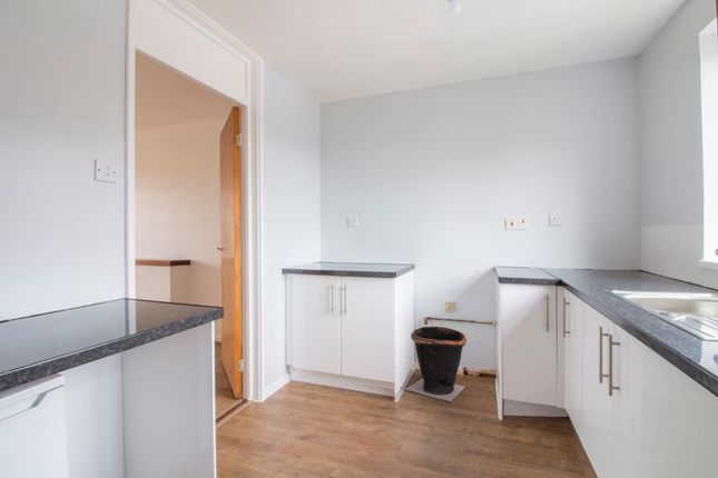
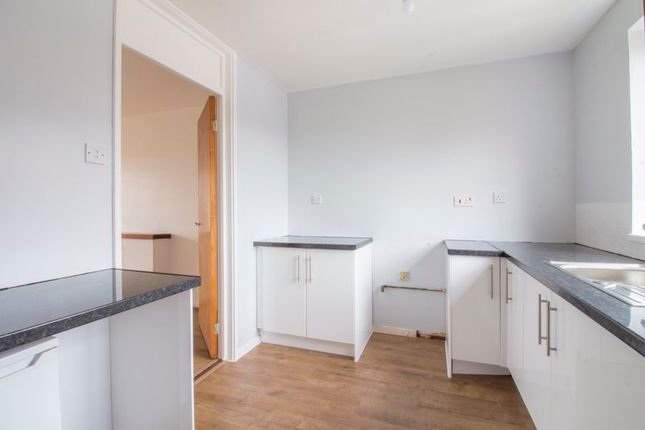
- waste bin [404,321,468,402]
